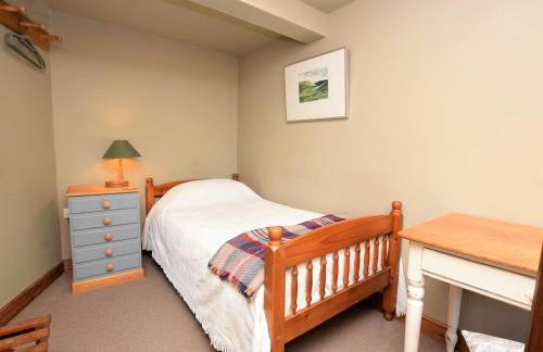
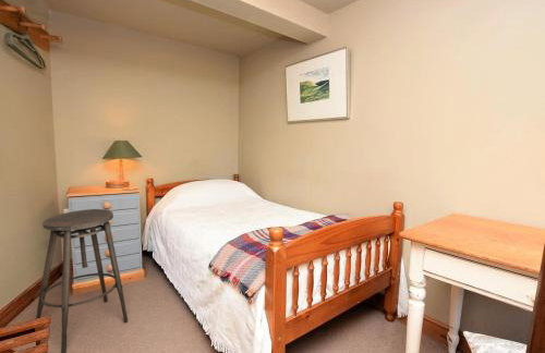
+ stool [35,208,129,353]
